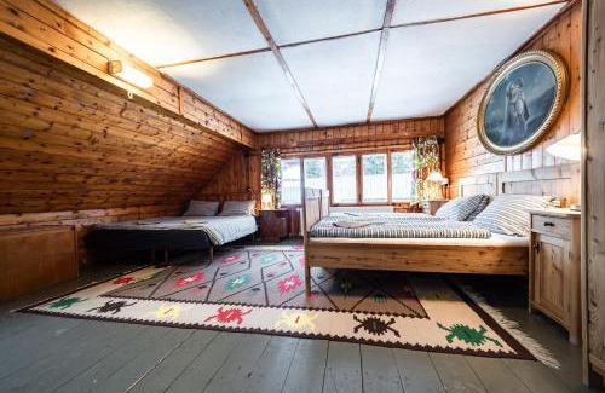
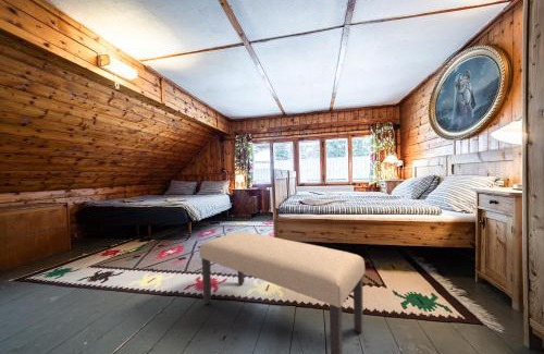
+ bench [198,231,366,354]
